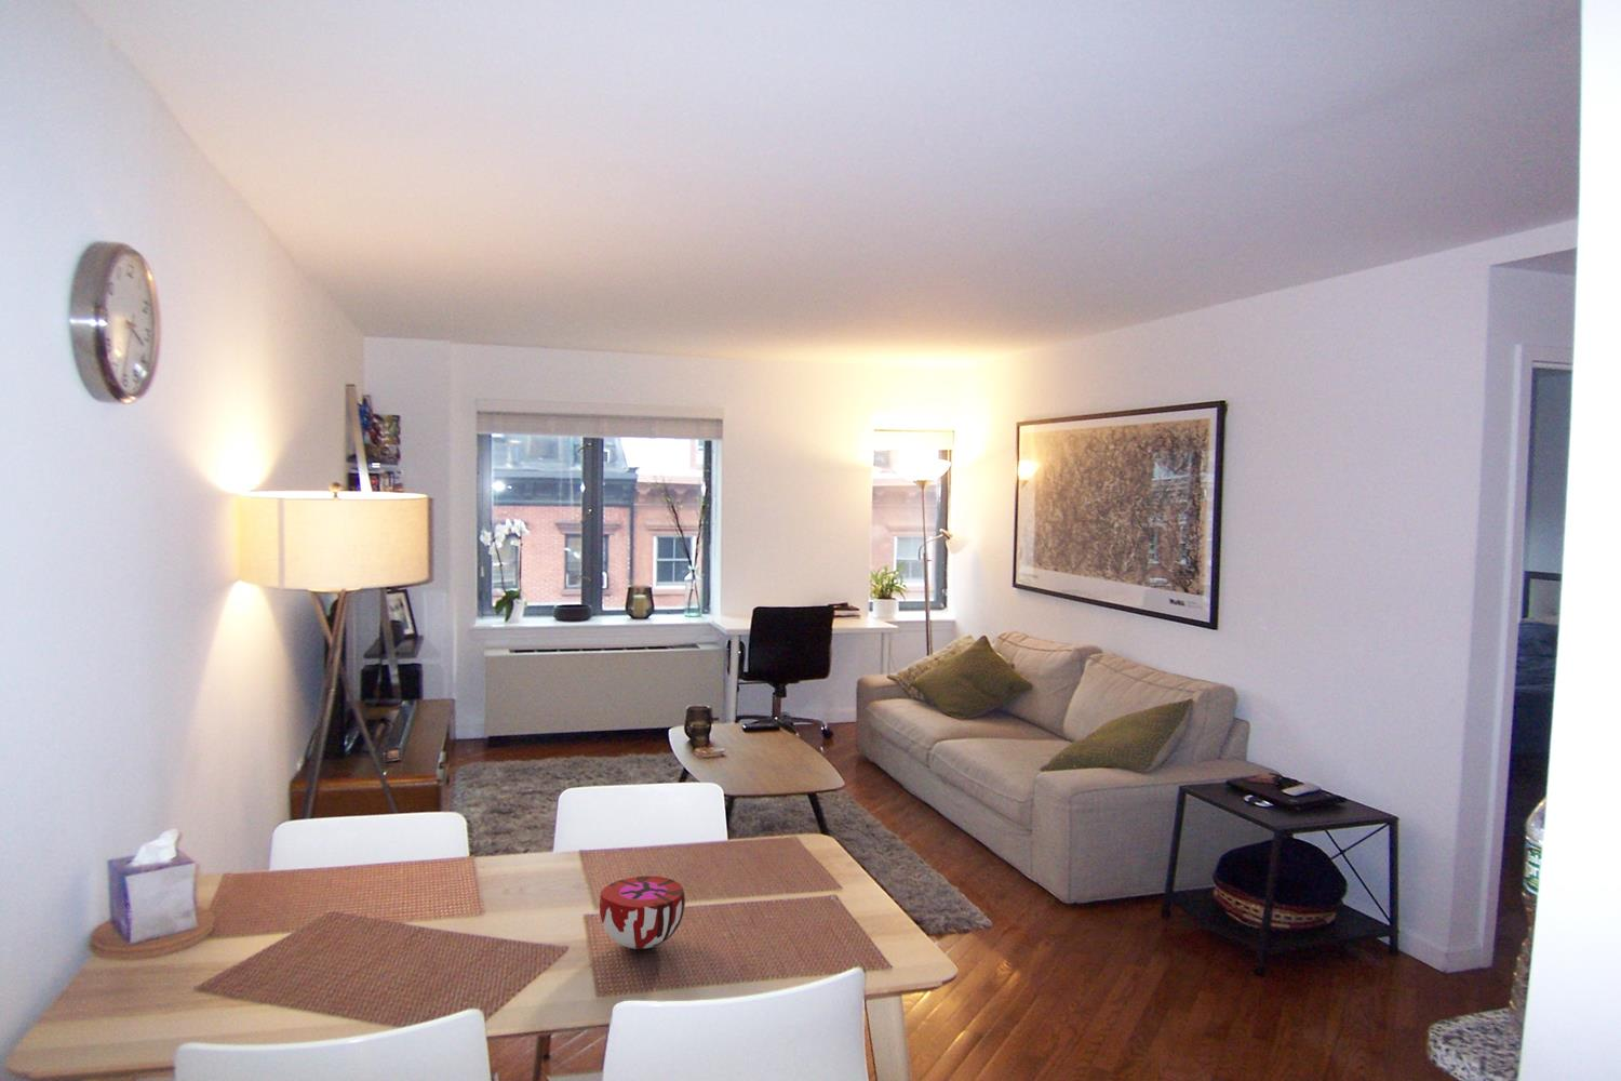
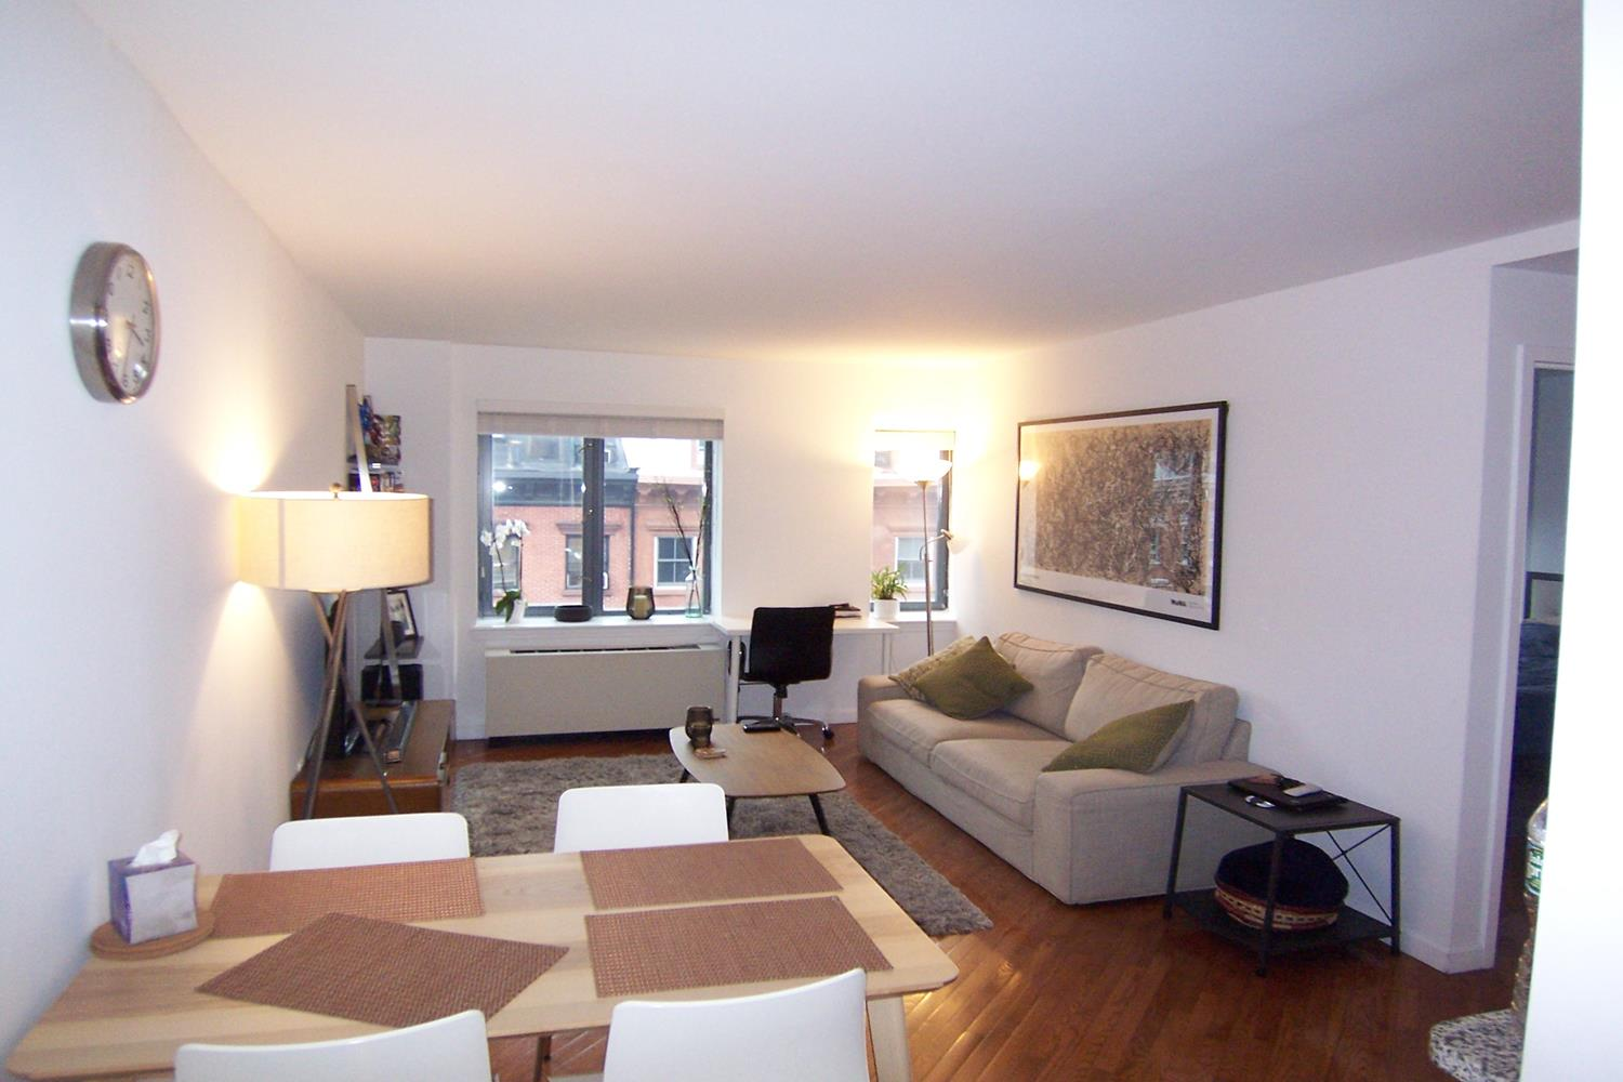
- decorative bowl [597,875,686,951]
